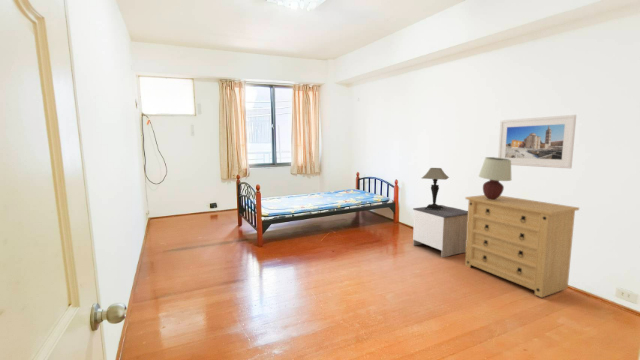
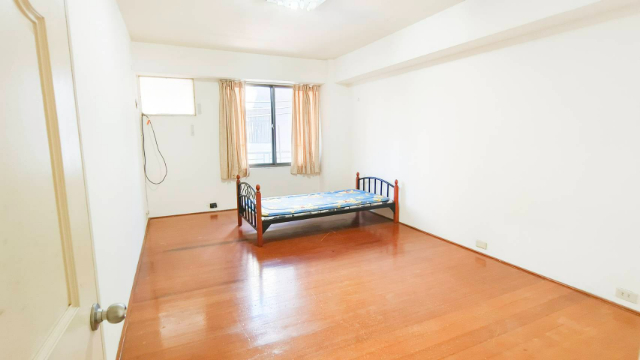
- dresser [464,194,580,298]
- table lamp [478,156,513,200]
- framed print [497,114,577,169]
- nightstand [412,204,468,258]
- table lamp [421,167,450,211]
